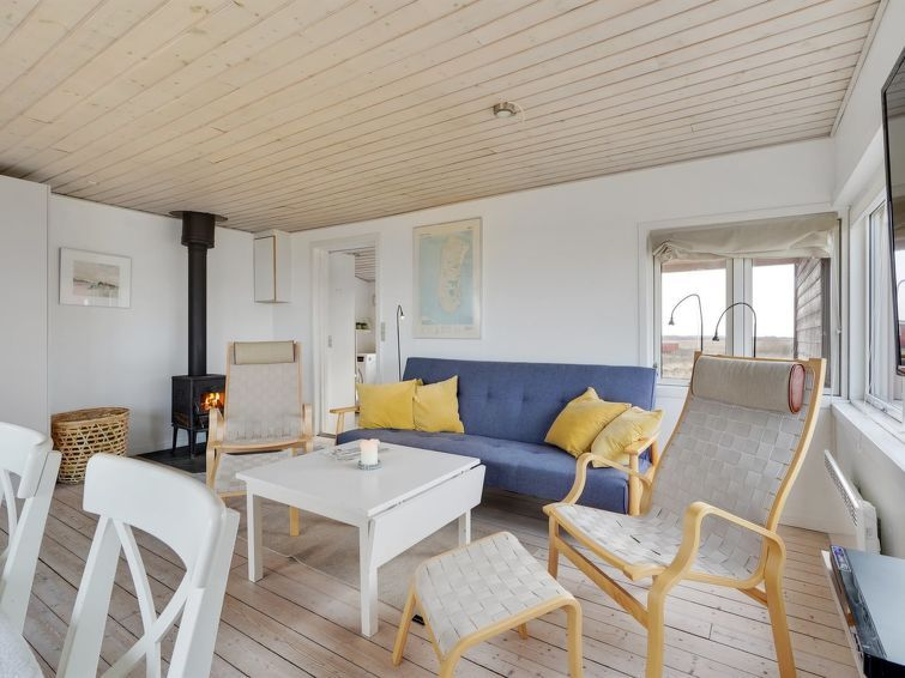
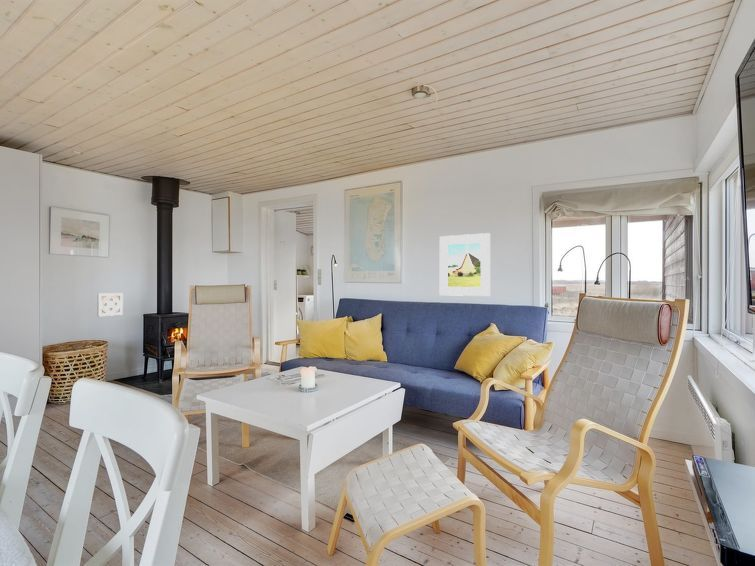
+ wall ornament [97,292,124,317]
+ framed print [439,232,491,297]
